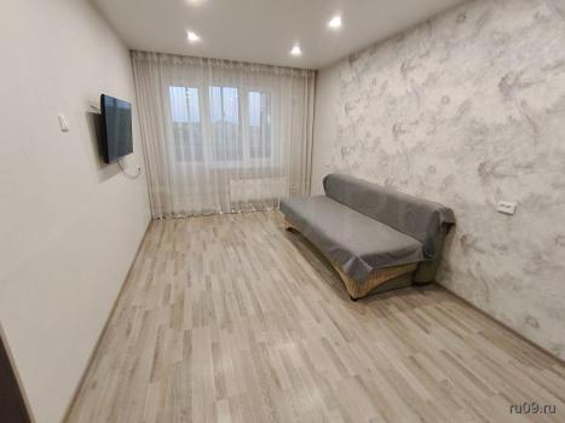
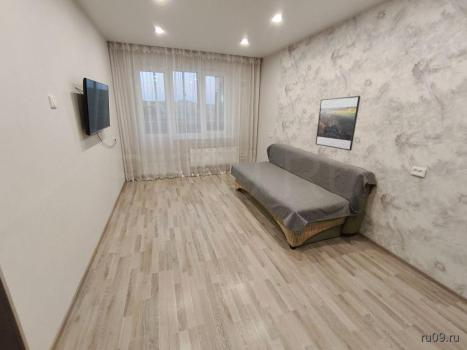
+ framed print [315,95,361,152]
